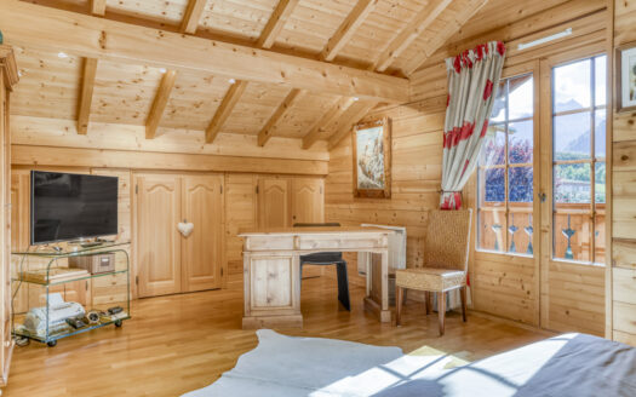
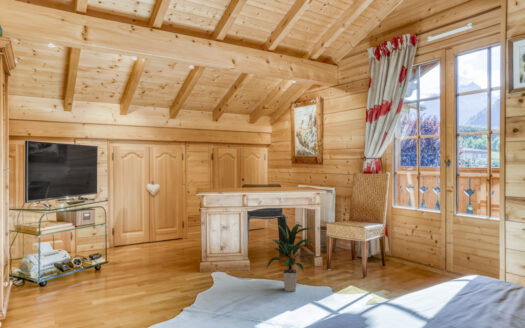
+ indoor plant [265,221,318,292]
